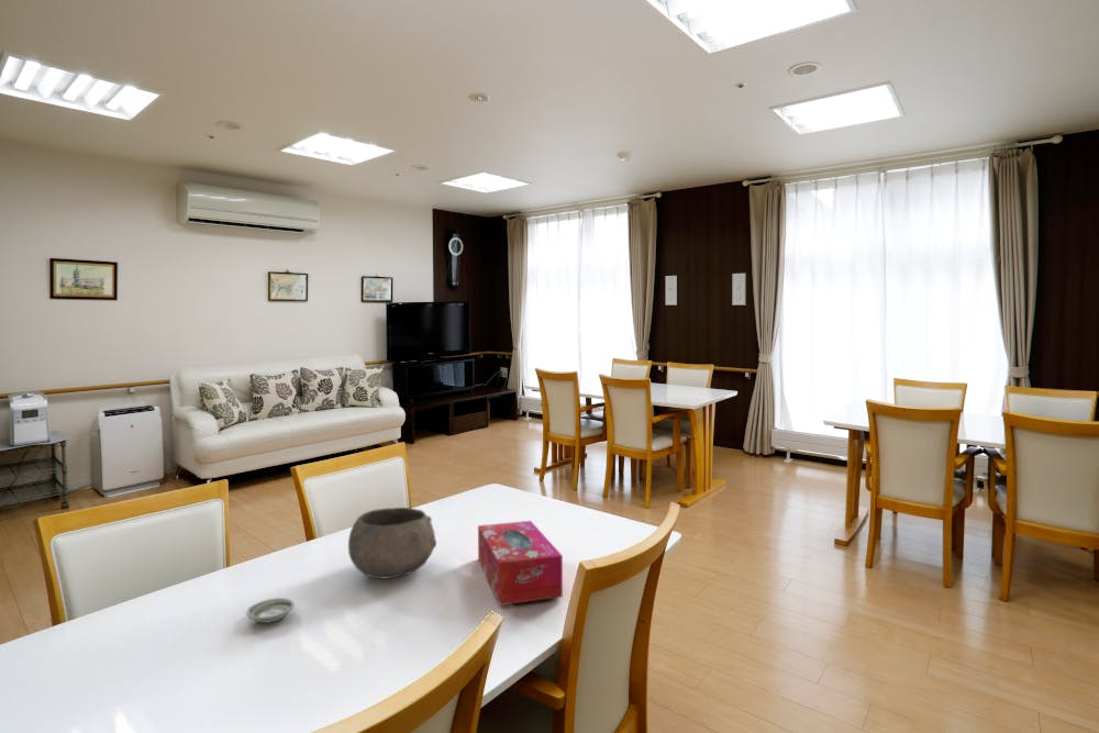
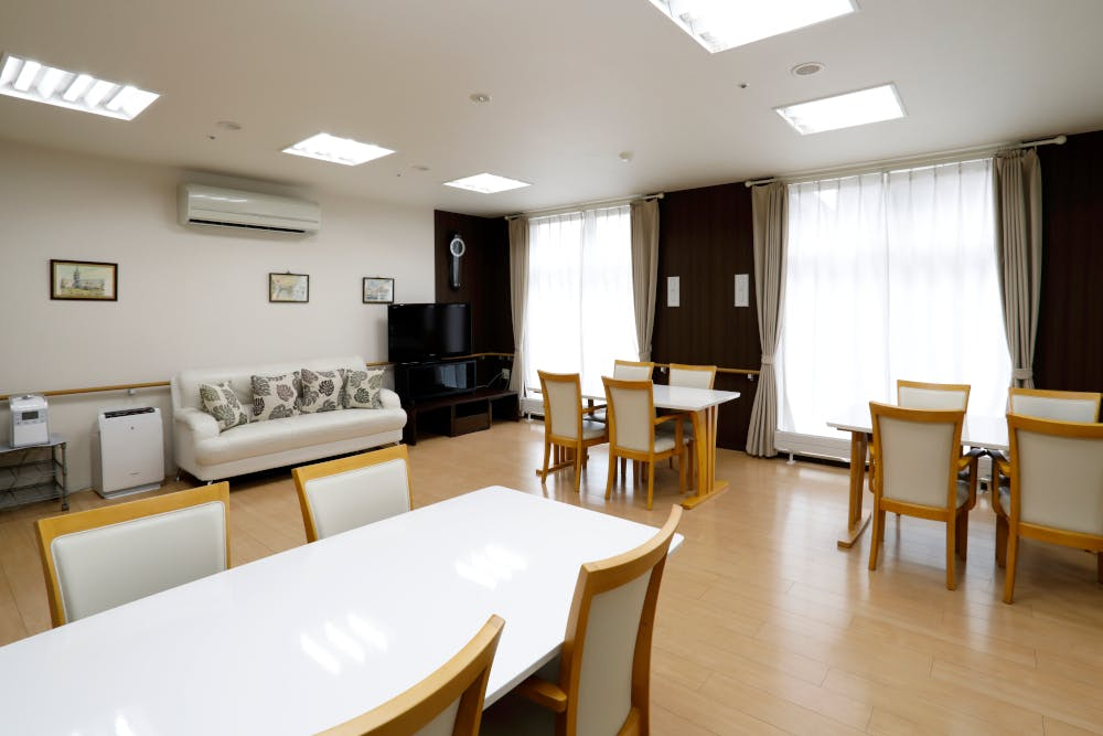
- bowl [347,507,437,579]
- tissue box [477,520,564,607]
- saucer [245,597,296,624]
